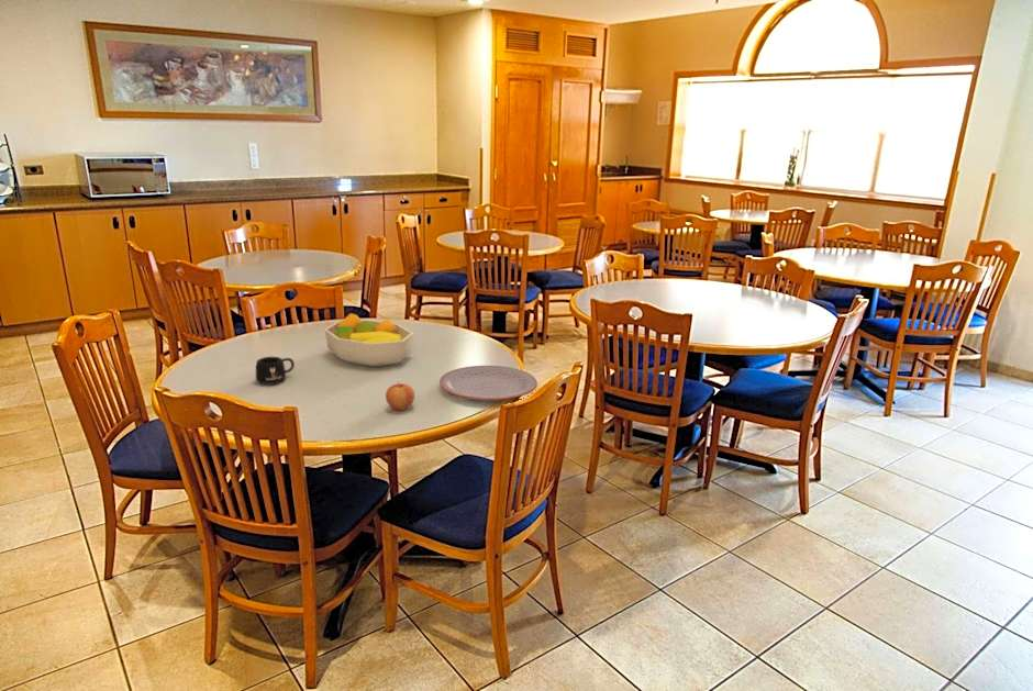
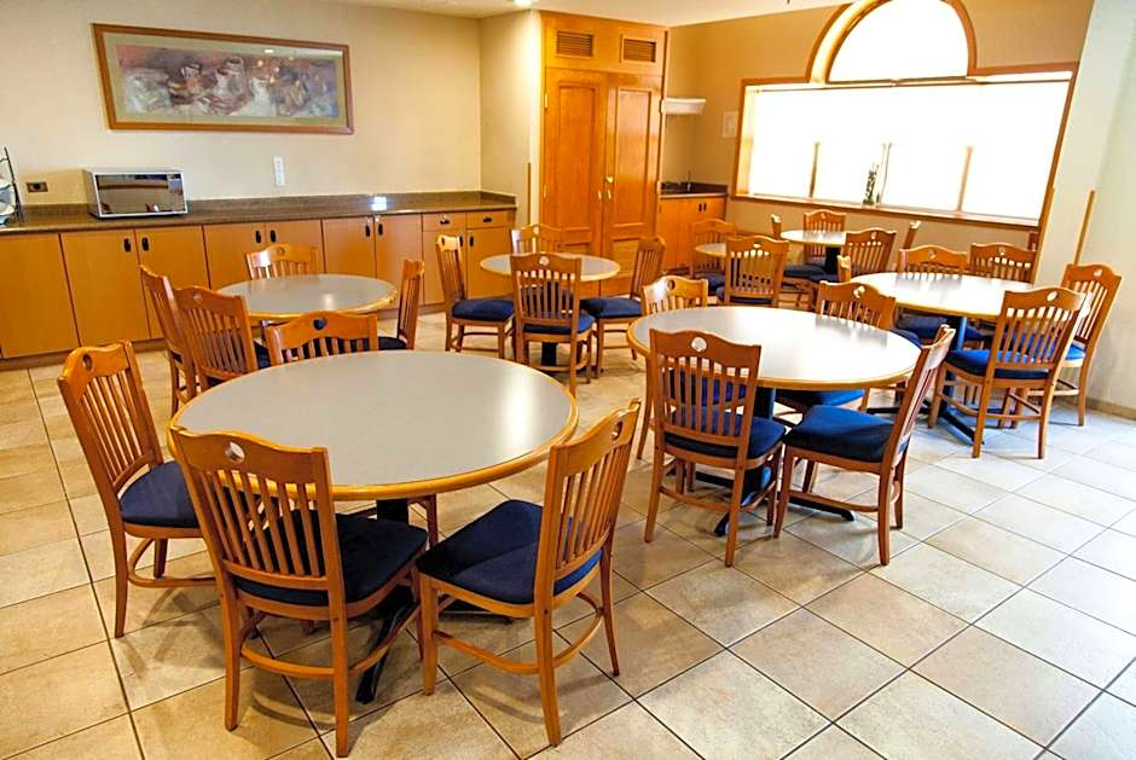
- mug [255,356,296,386]
- plate [438,365,538,402]
- fruit bowl [323,312,414,368]
- apple [385,380,415,411]
